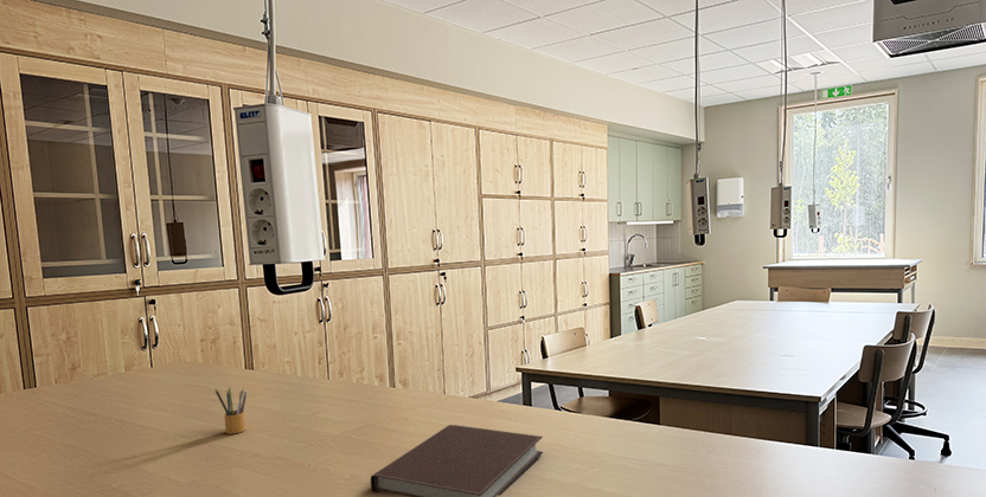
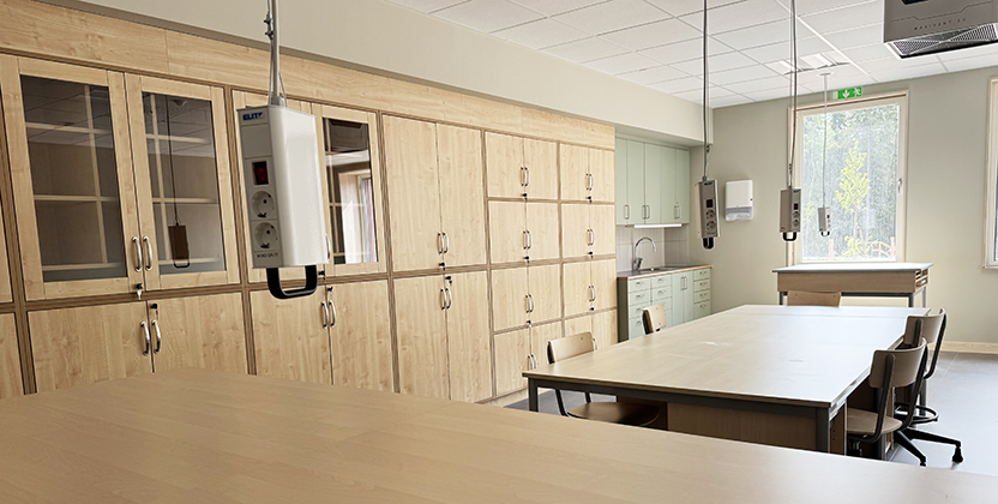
- notebook [370,424,544,497]
- pencil box [215,386,249,435]
